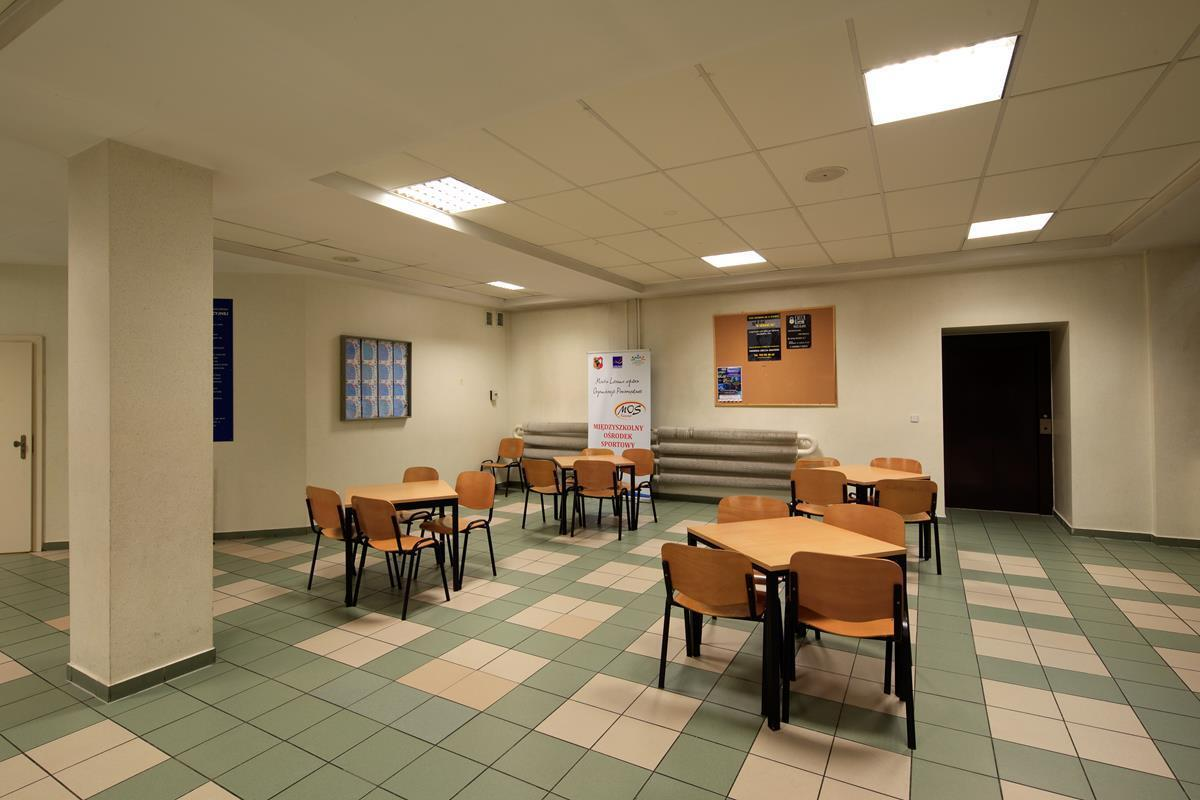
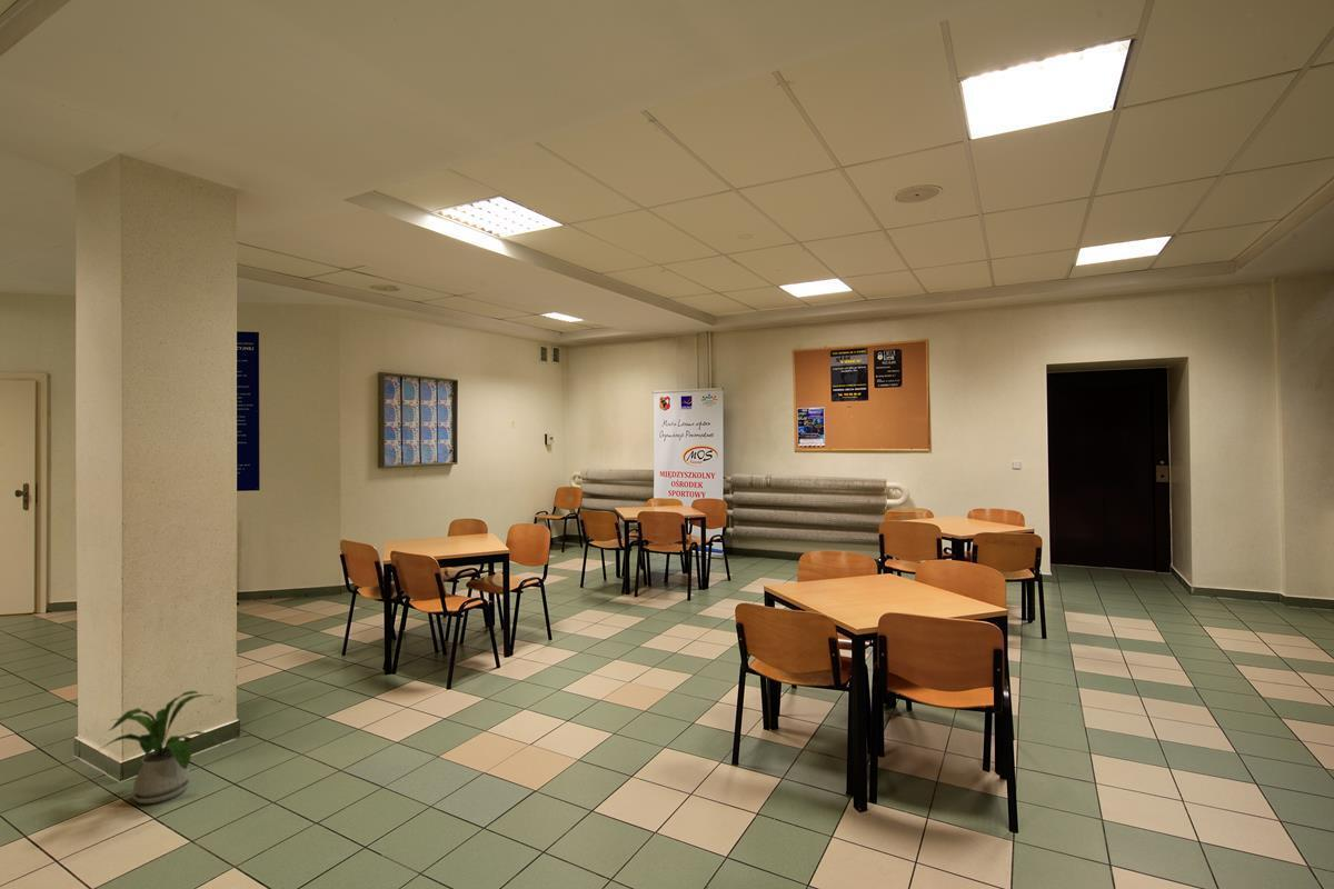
+ house plant [92,690,226,805]
